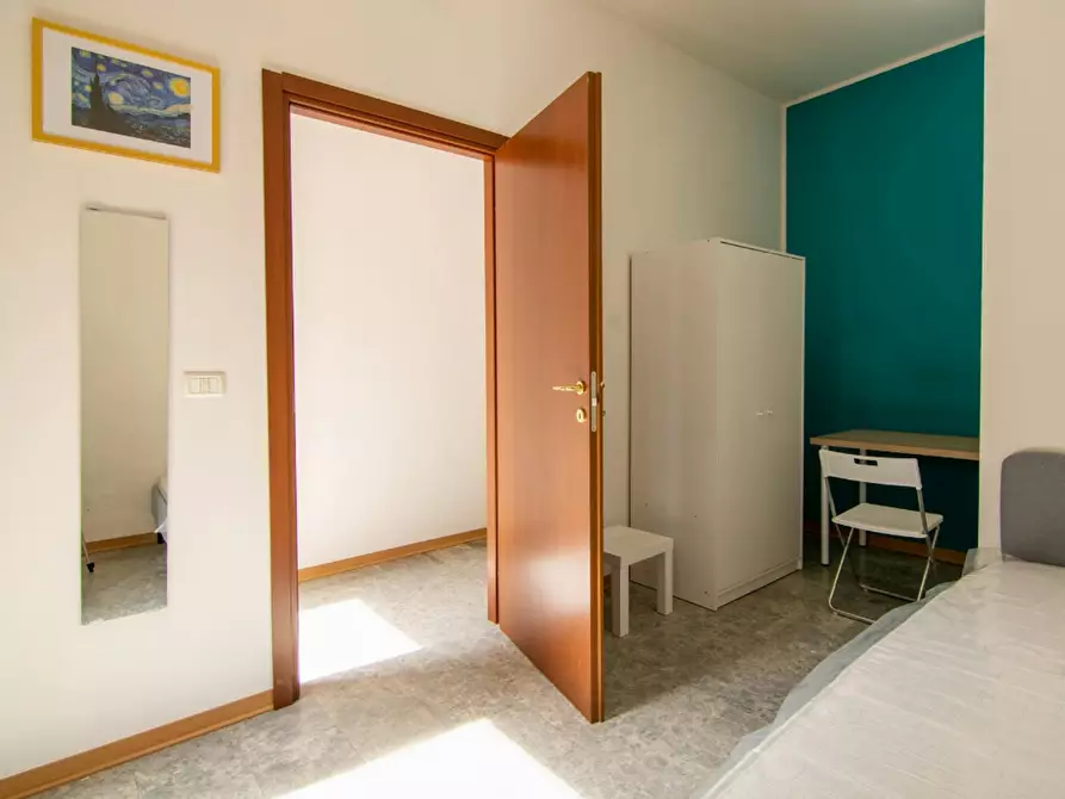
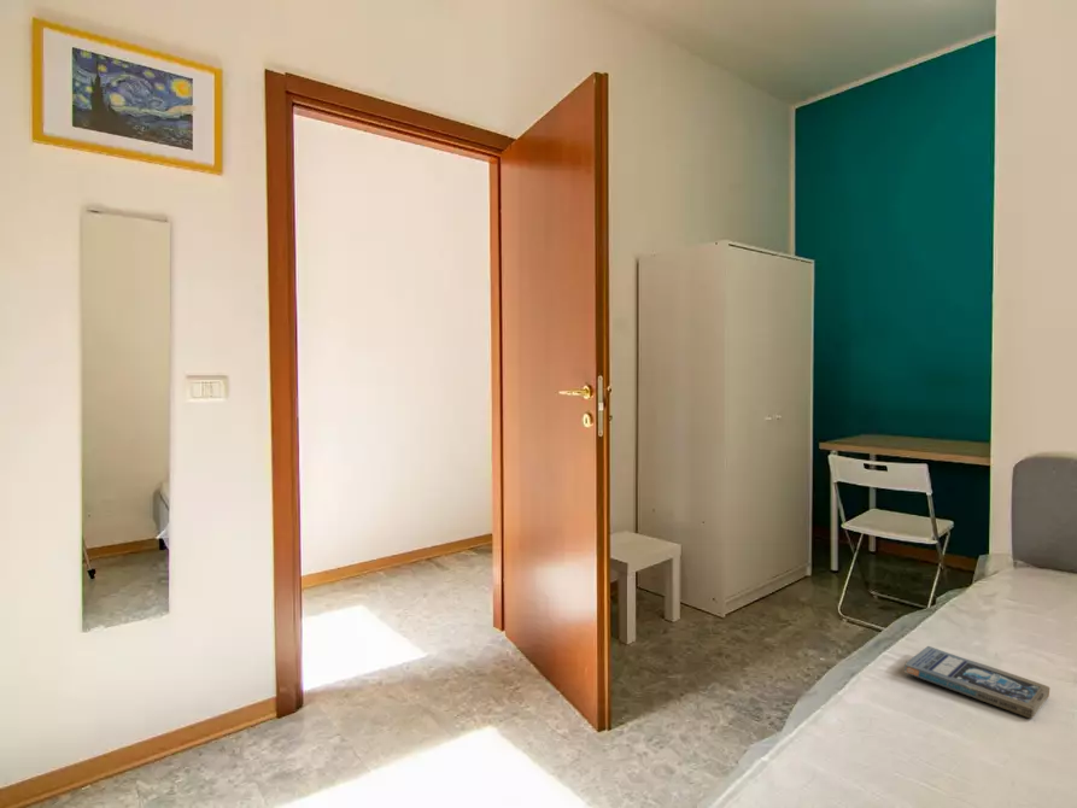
+ book [903,645,1052,720]
